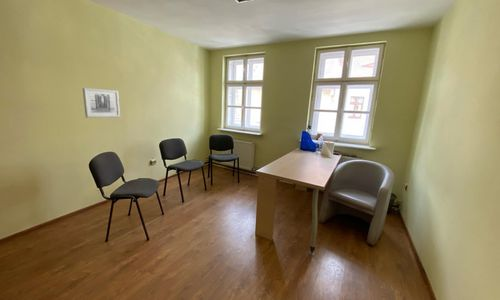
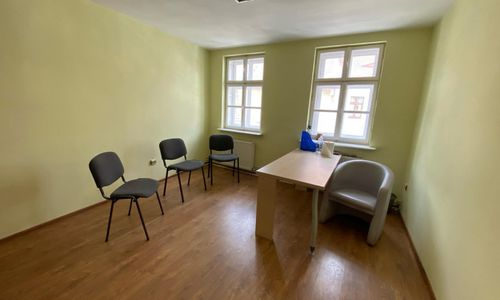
- wall art [82,87,121,119]
